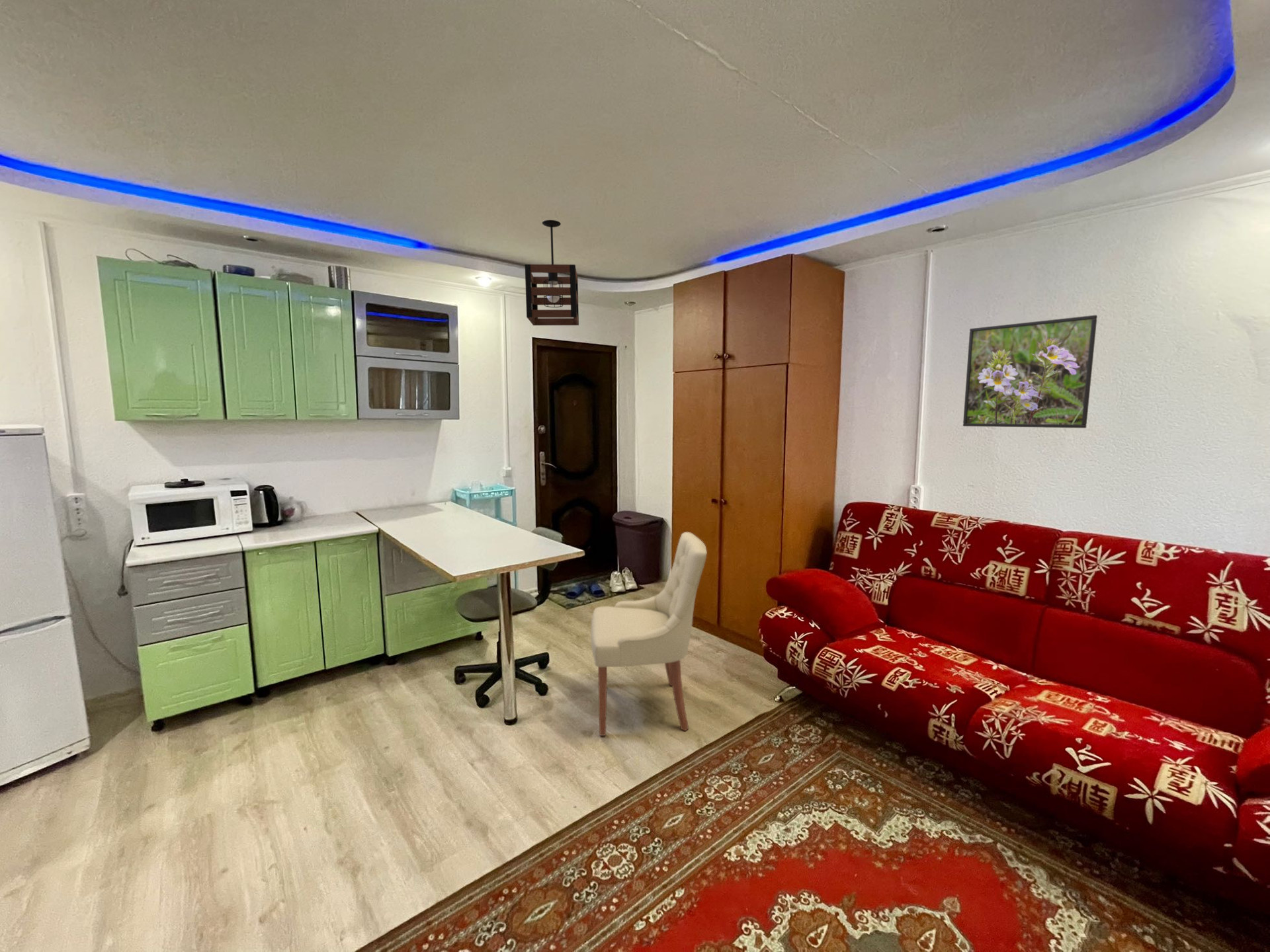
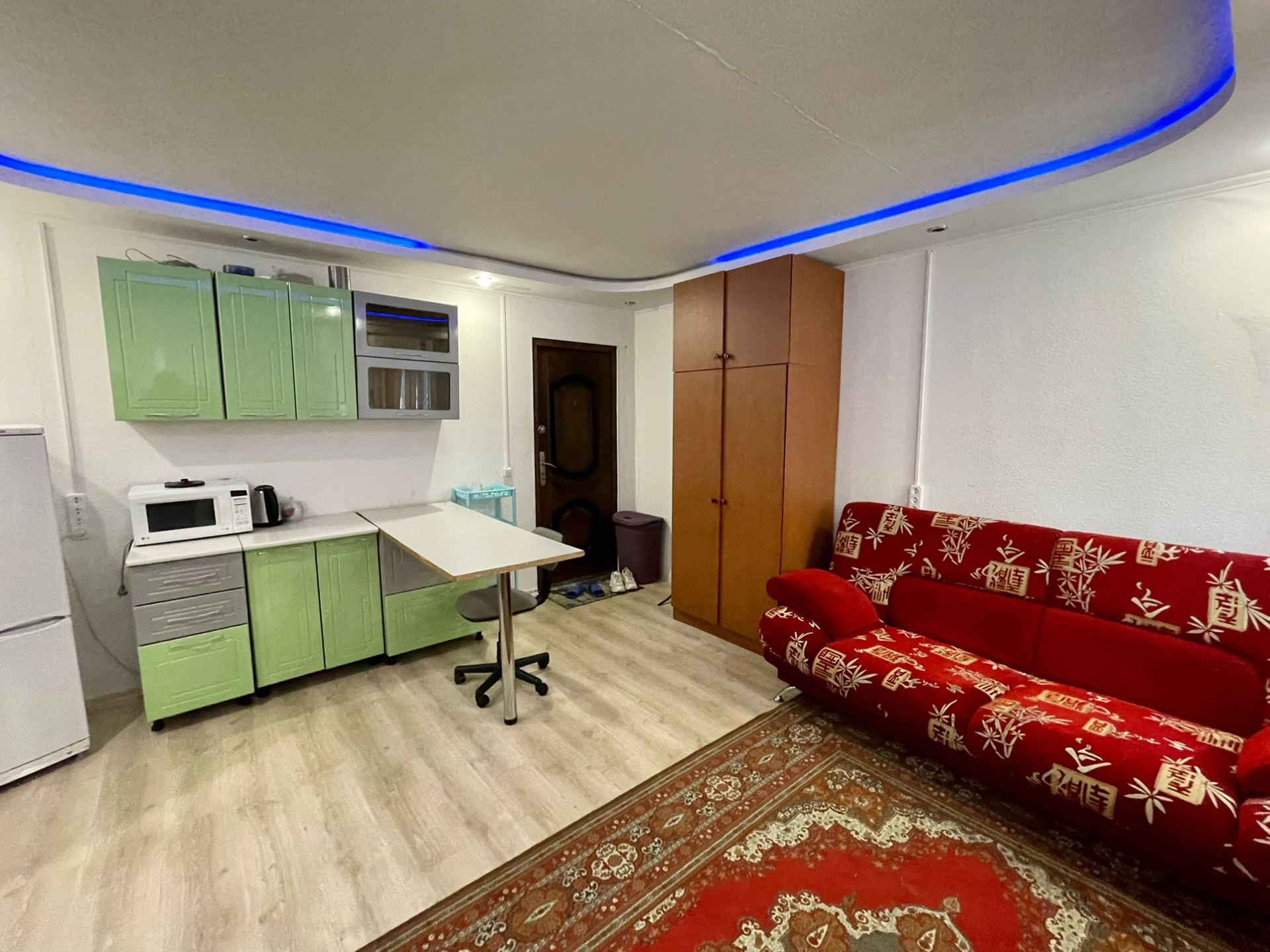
- pendant light [524,219,579,326]
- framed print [962,315,1098,428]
- chair [590,532,708,736]
